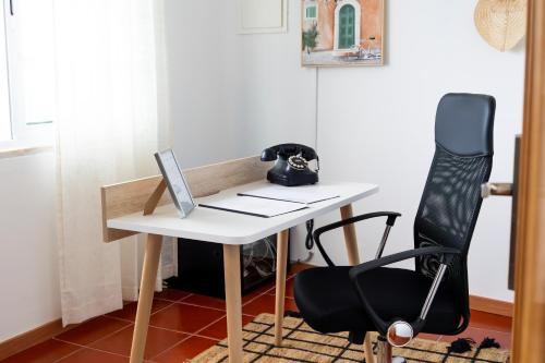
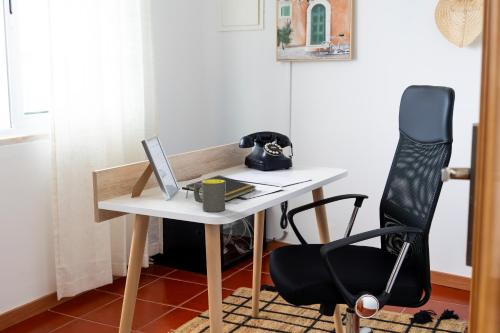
+ mug [192,180,226,213]
+ notepad [185,174,257,202]
